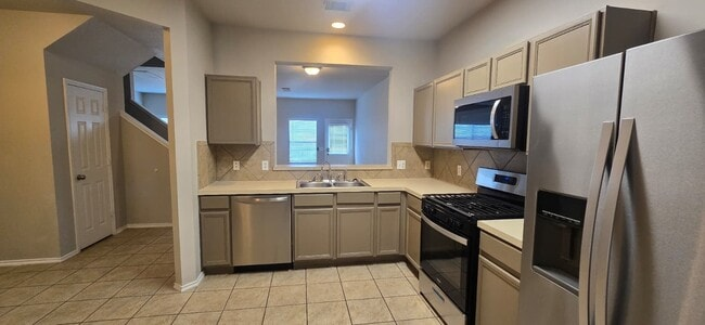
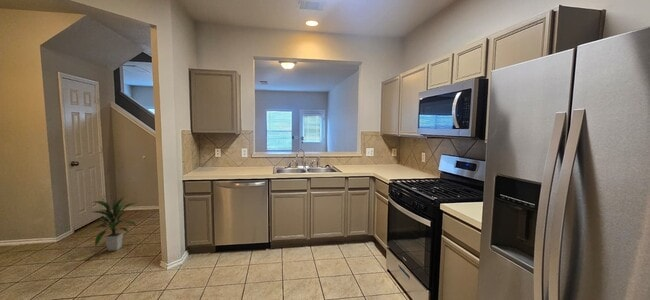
+ indoor plant [91,195,139,252]
